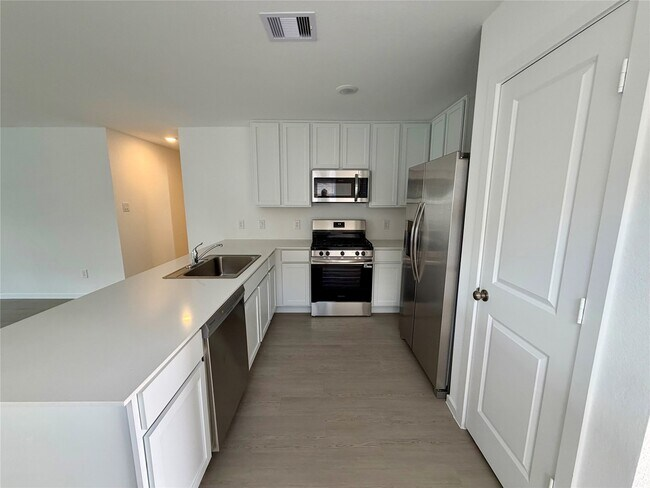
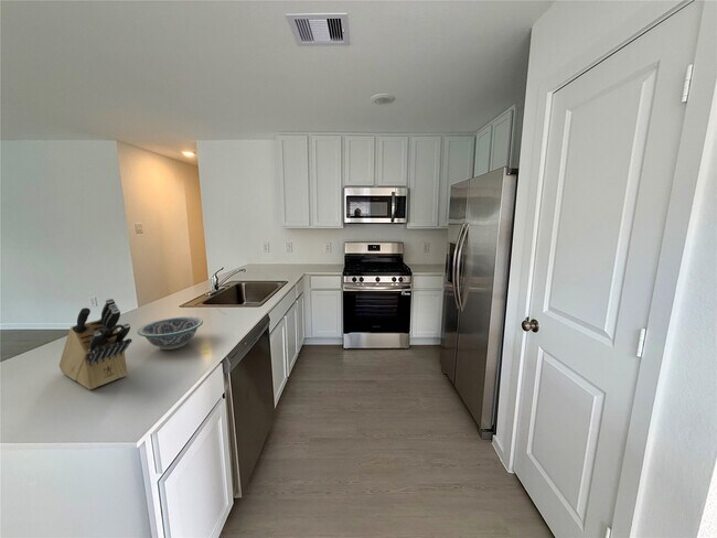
+ bowl [136,315,204,351]
+ knife block [58,298,132,390]
